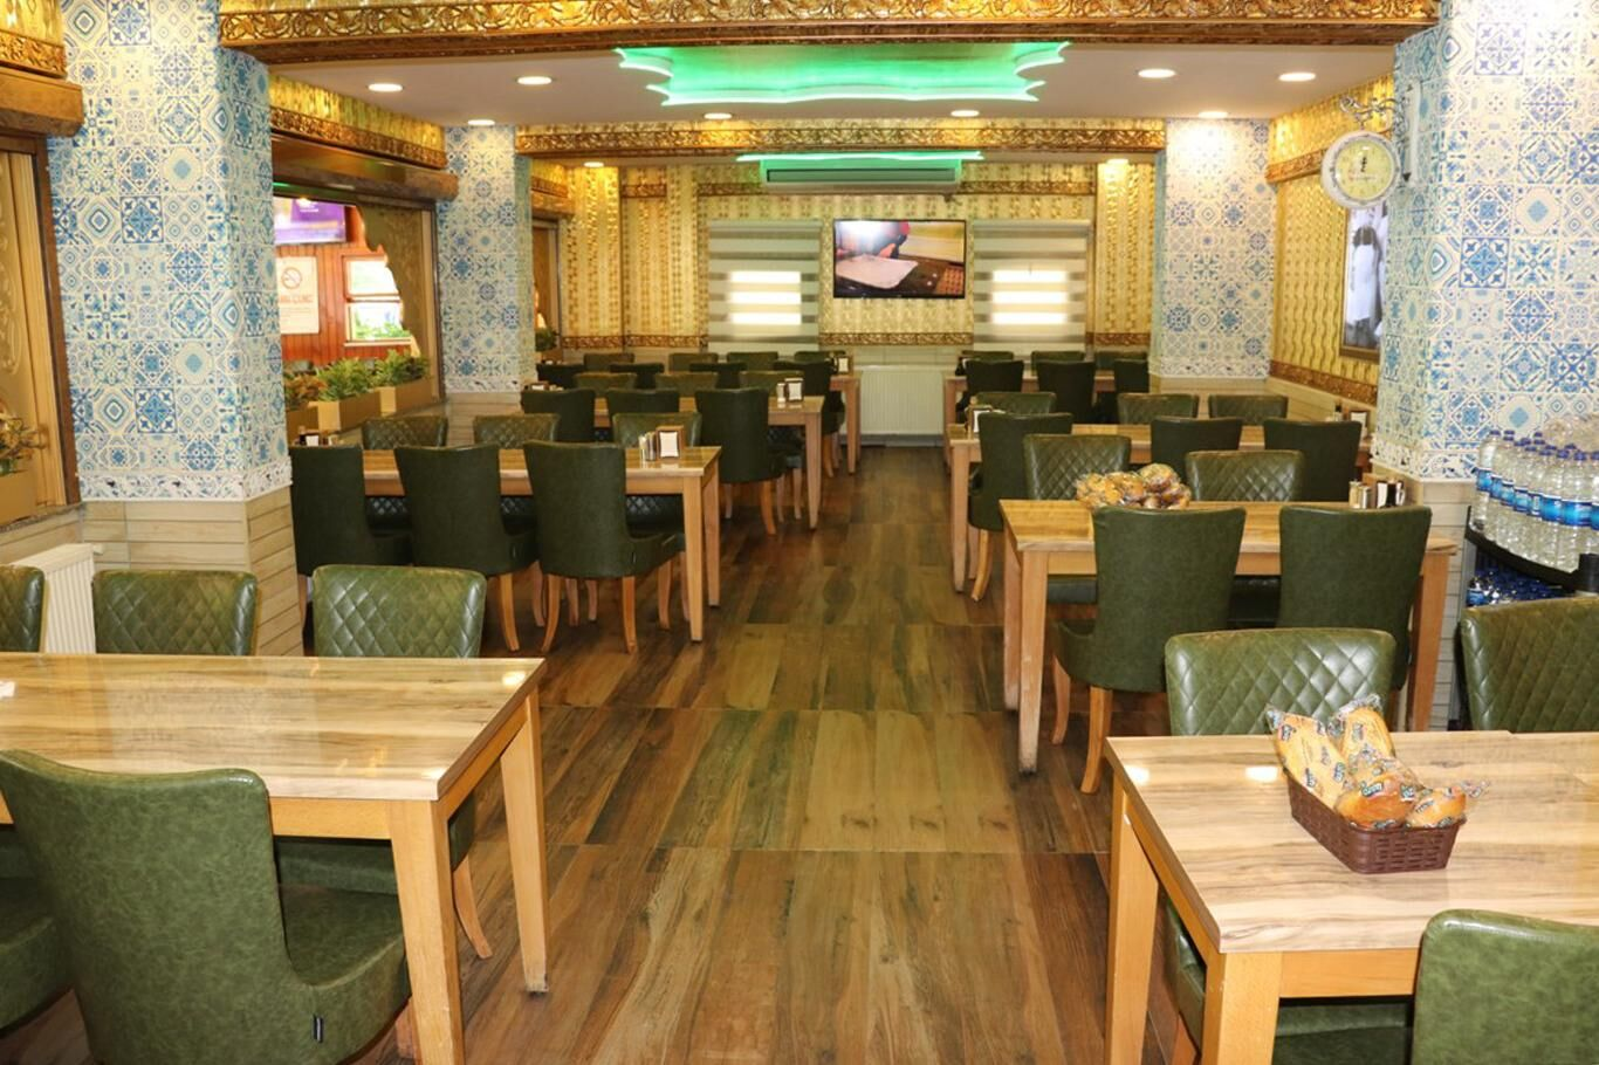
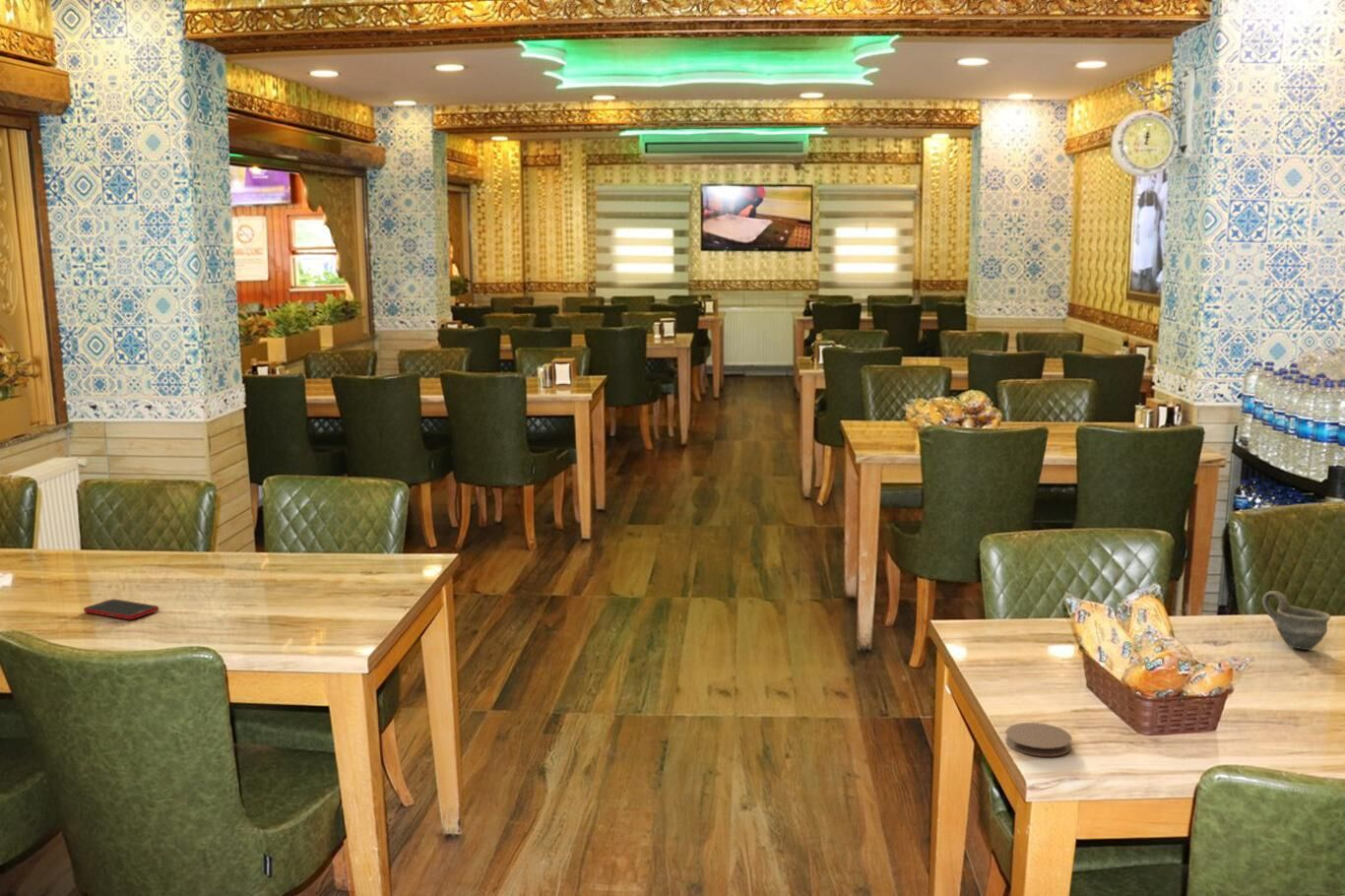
+ cell phone [83,598,160,620]
+ cup [1261,590,1331,651]
+ coaster [1004,722,1073,757]
